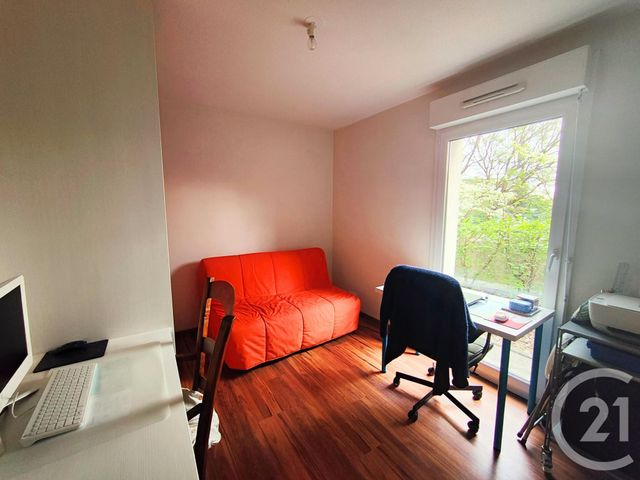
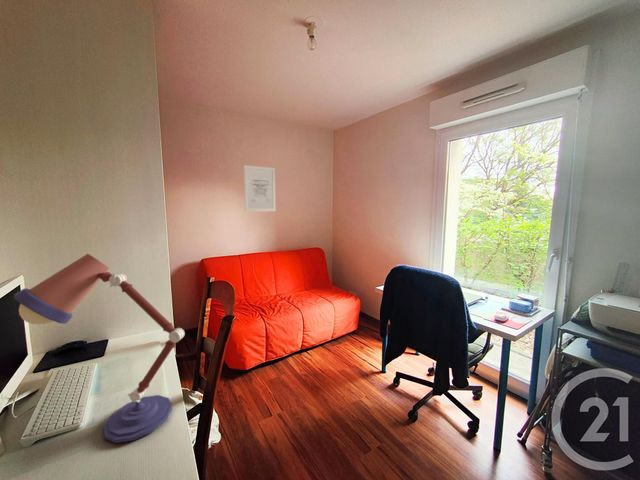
+ desk lamp [13,253,186,444]
+ wall art [243,164,277,212]
